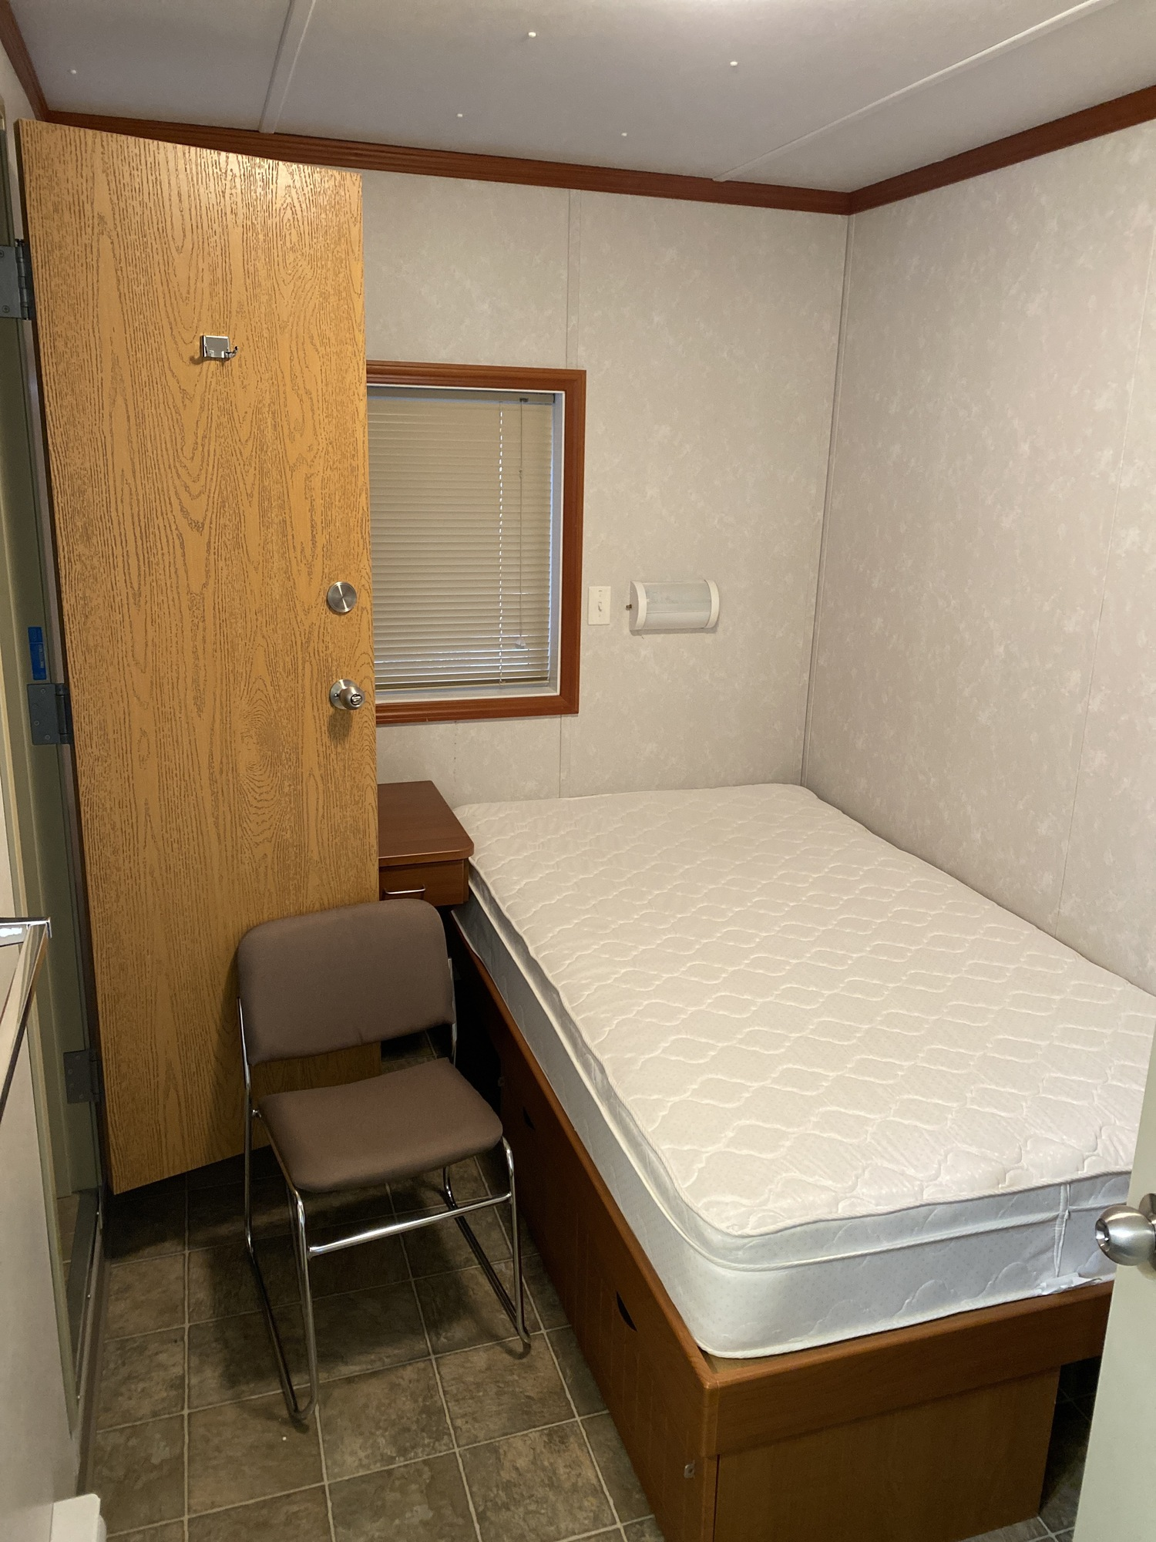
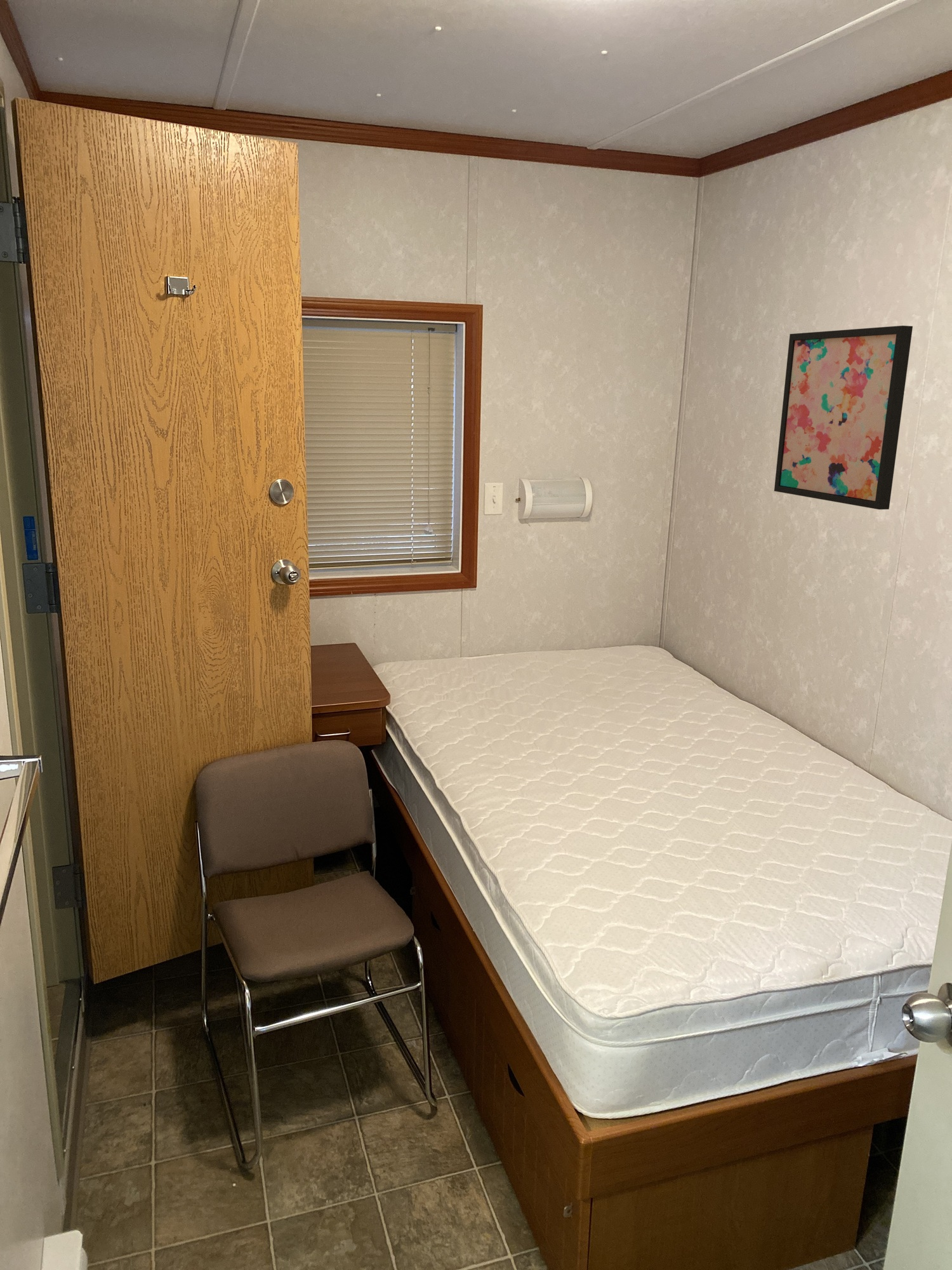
+ wall art [774,325,913,510]
